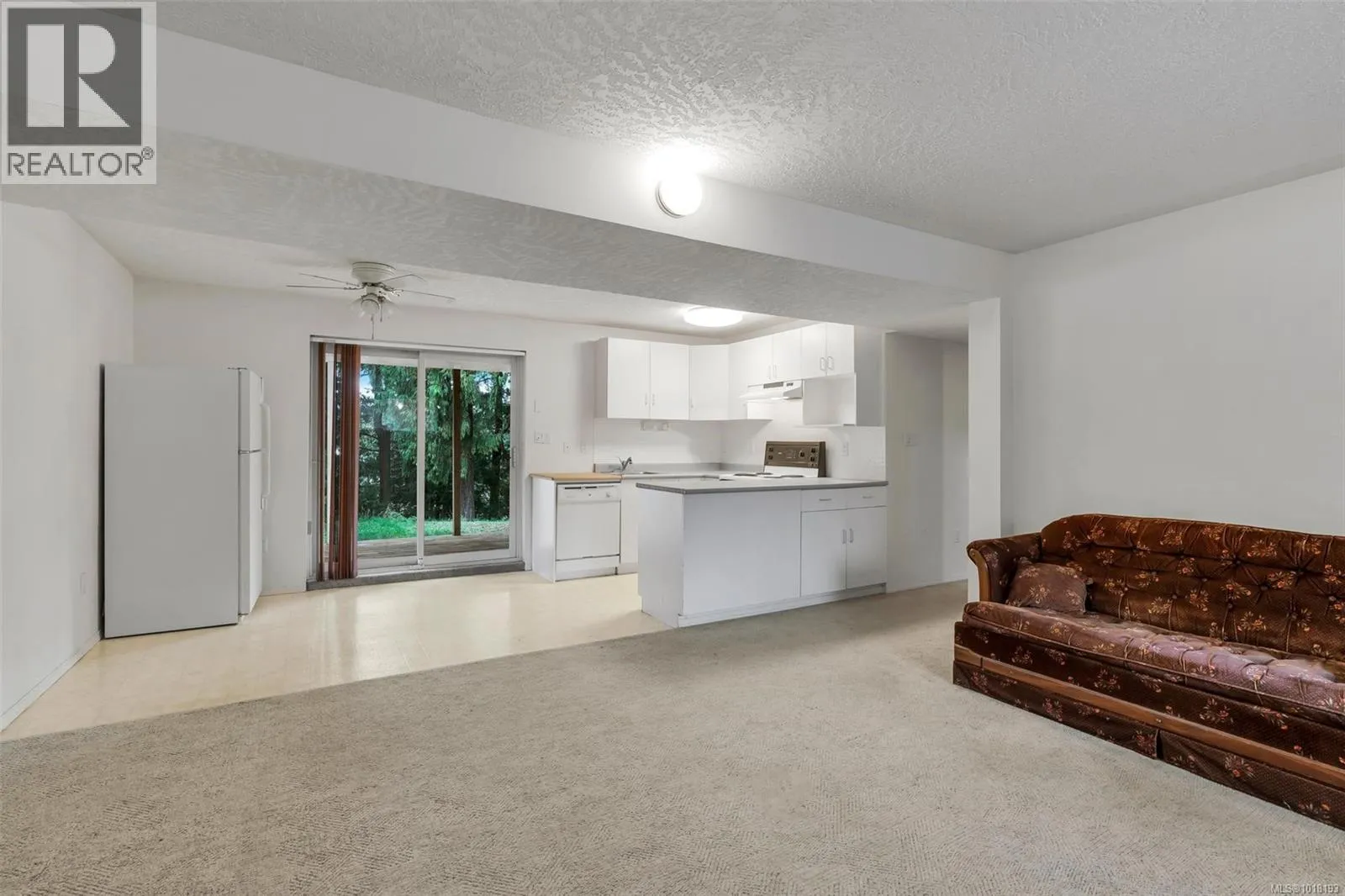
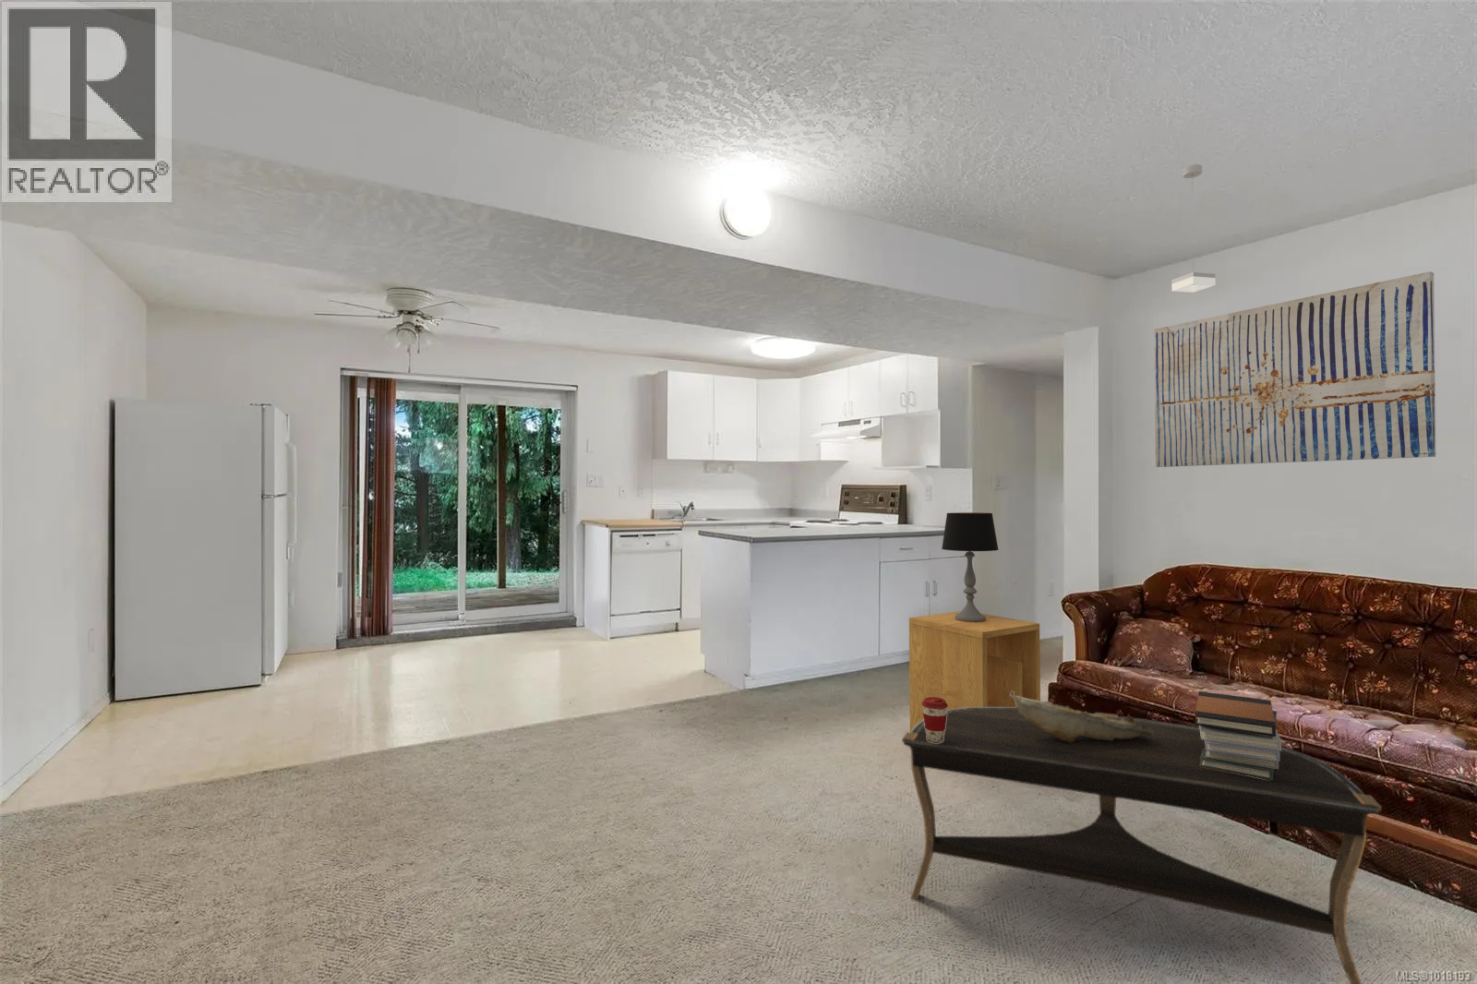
+ table lamp [941,512,999,623]
+ decorative bowl [1010,691,1153,743]
+ coffee table [900,707,1381,984]
+ wall art [1153,270,1436,468]
+ book stack [1195,691,1283,780]
+ coffee cup [921,697,948,743]
+ side table [908,611,1041,733]
+ pendant lamp [1172,164,1216,293]
